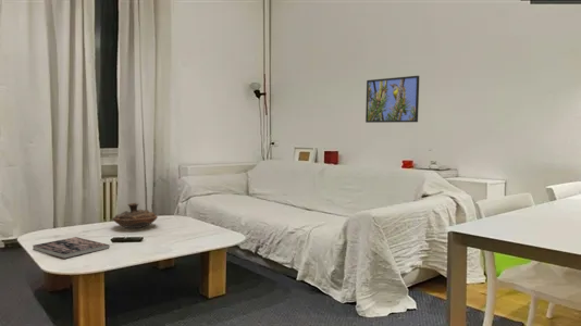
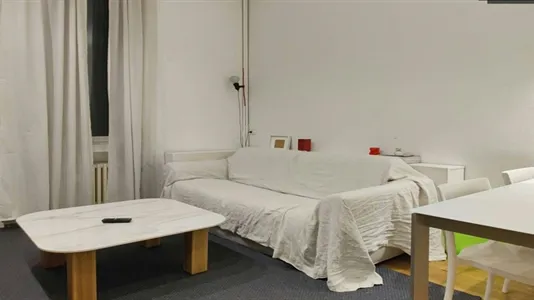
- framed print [364,75,420,124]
- book [32,236,111,260]
- decorative bowl [111,202,159,229]
